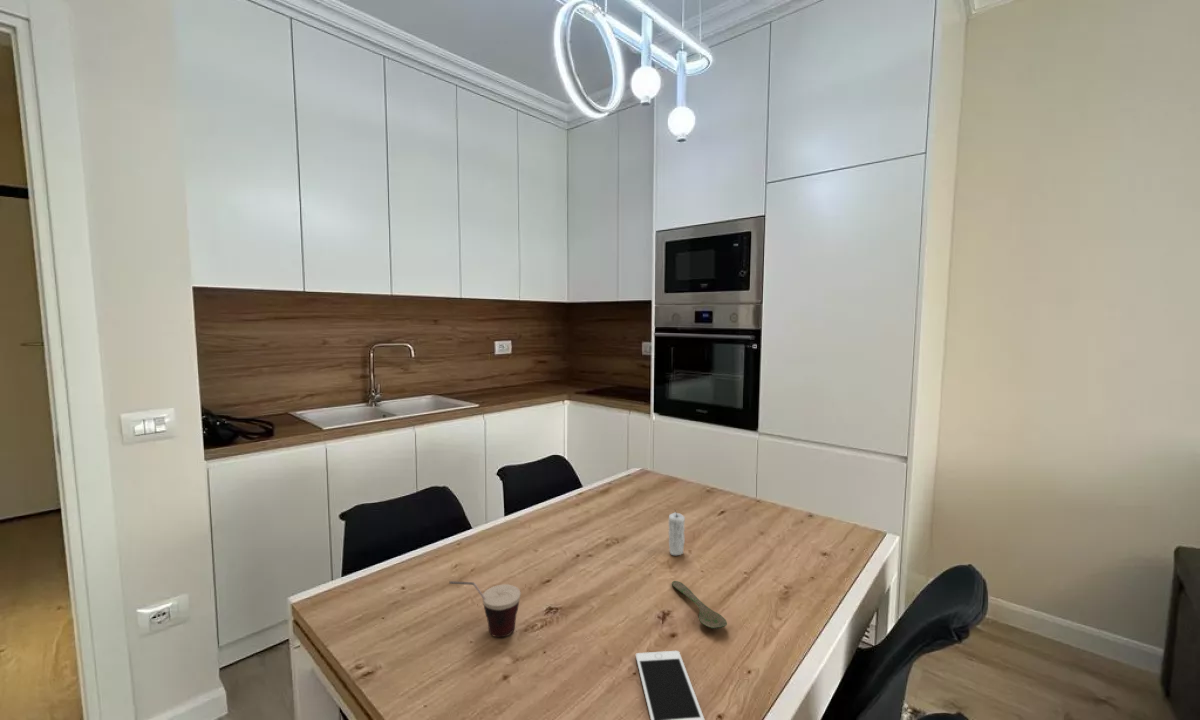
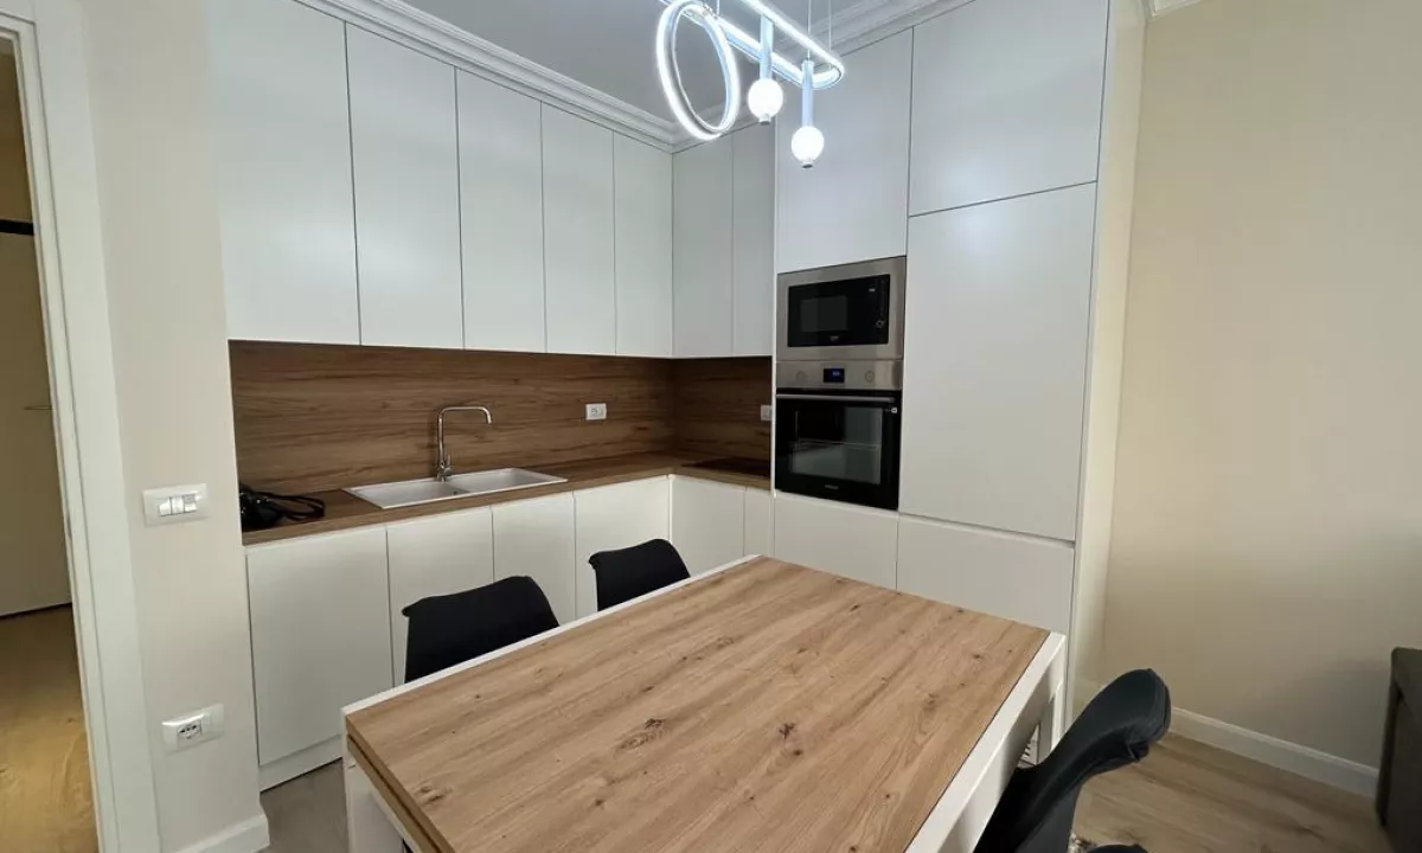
- cell phone [635,650,705,720]
- spoon [671,580,728,630]
- cup [448,580,522,638]
- candle [668,510,686,556]
